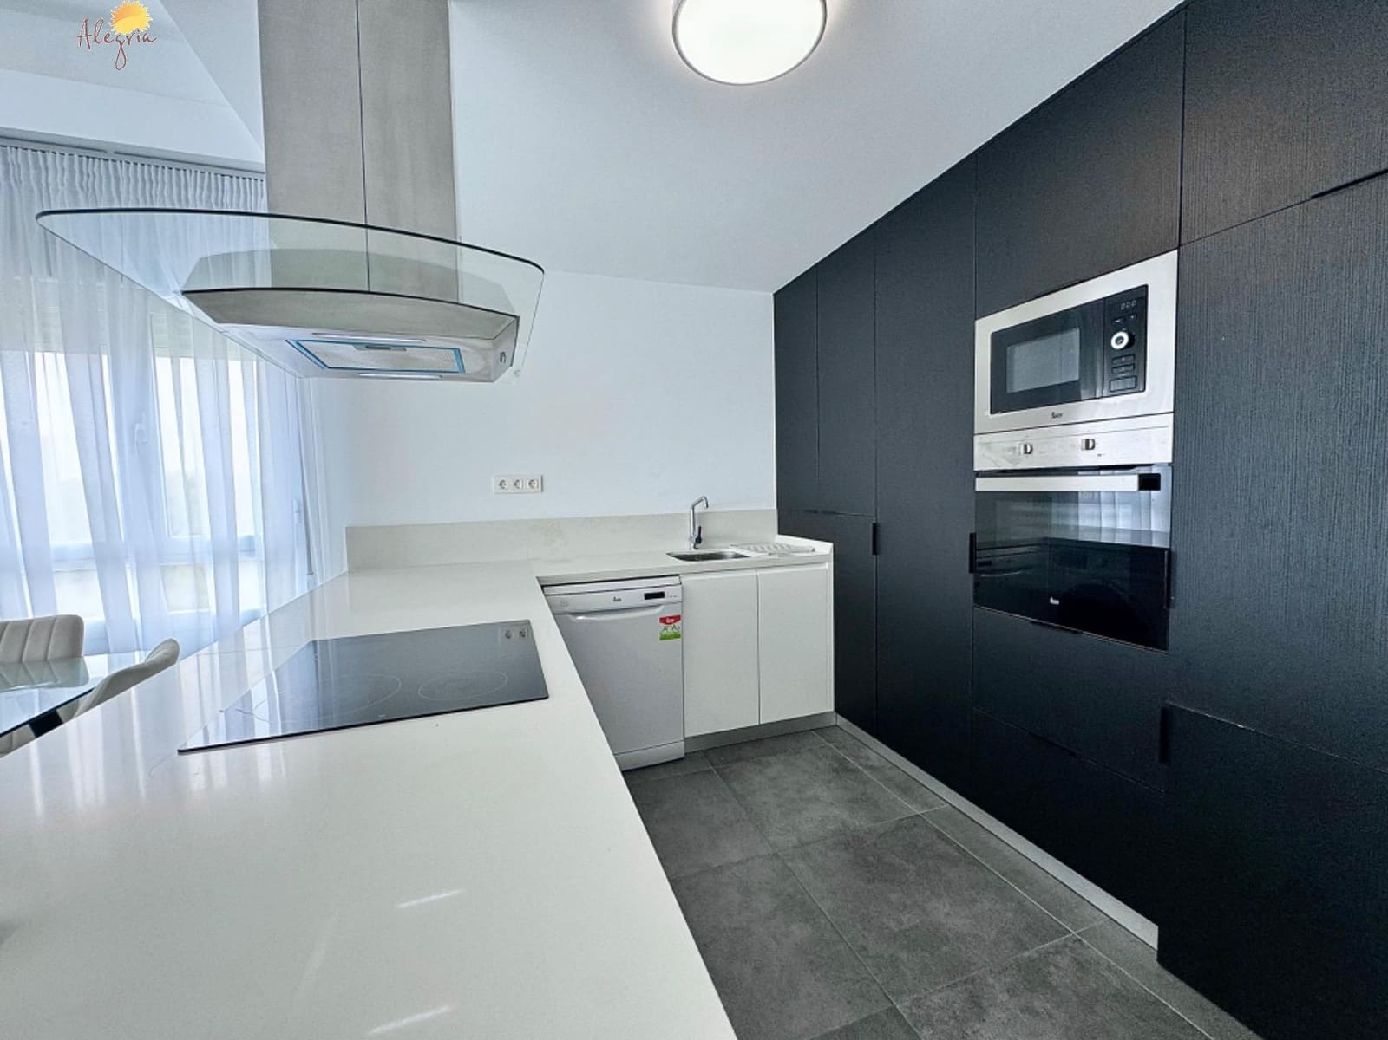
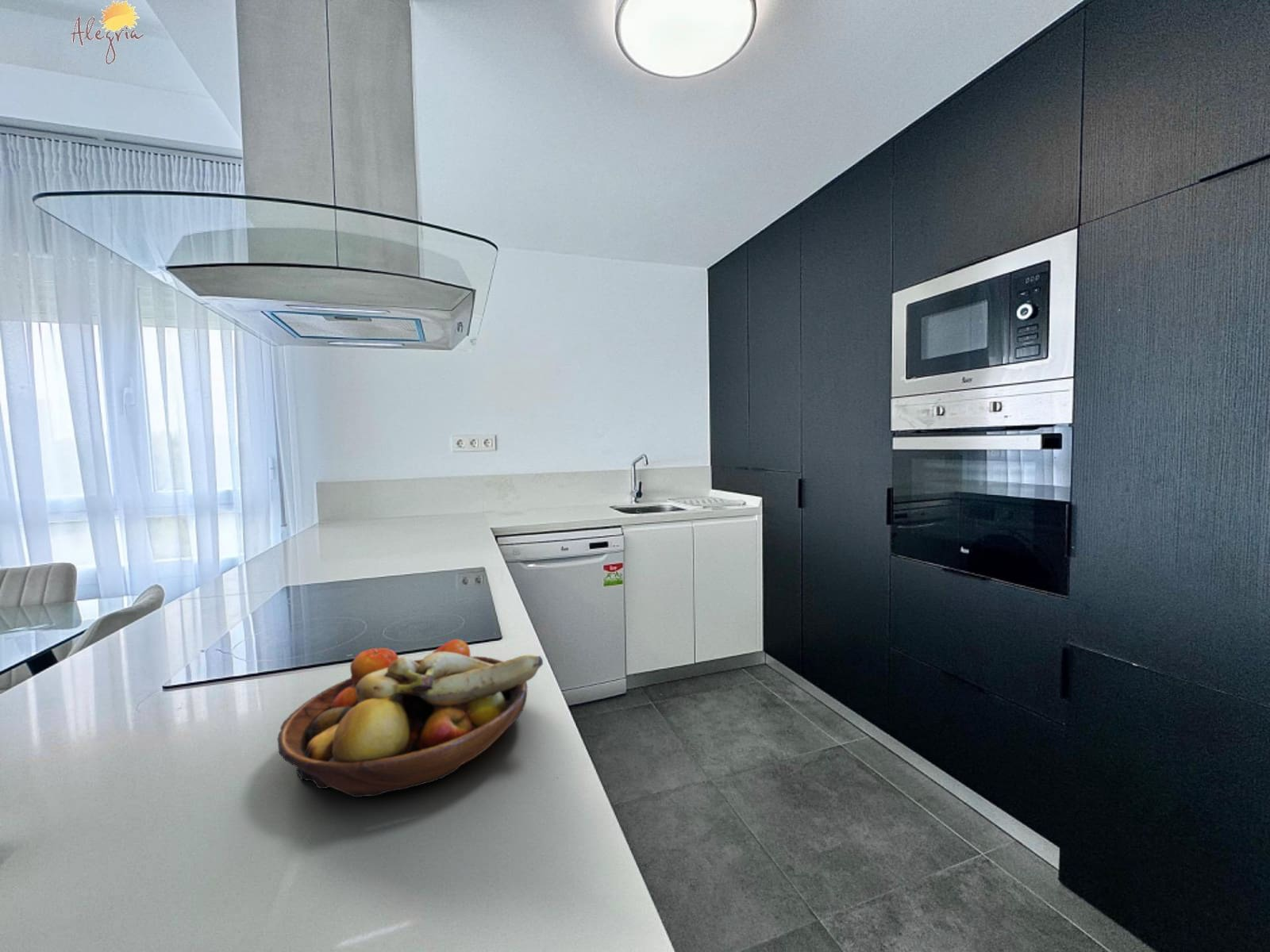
+ fruit bowl [277,639,544,798]
